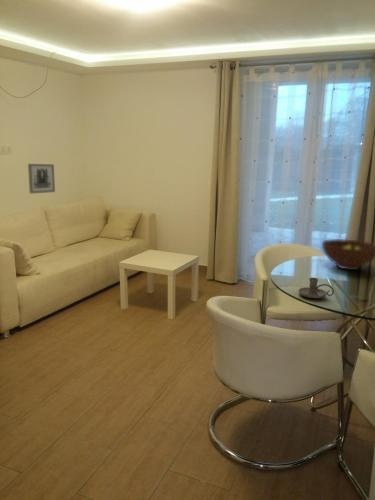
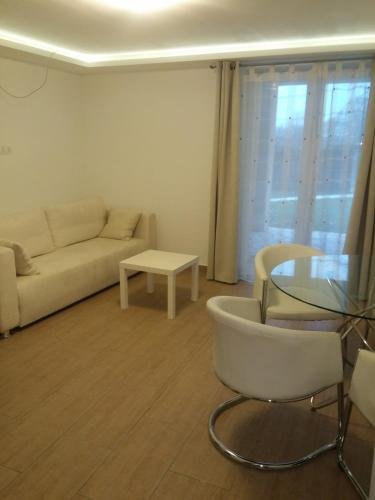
- candle holder [298,277,335,299]
- fruit bowl [321,238,375,271]
- wall art [27,163,56,194]
